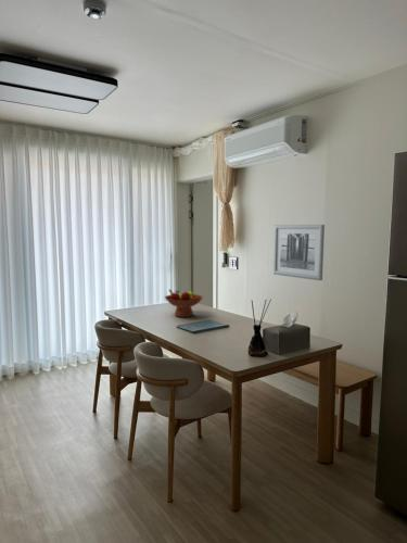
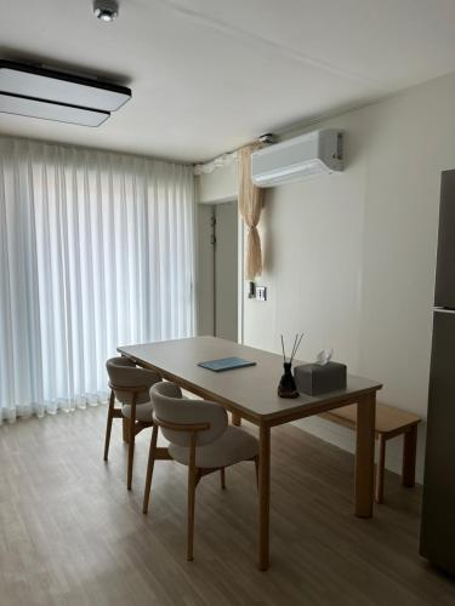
- fruit bowl [164,289,204,318]
- wall art [272,224,326,281]
